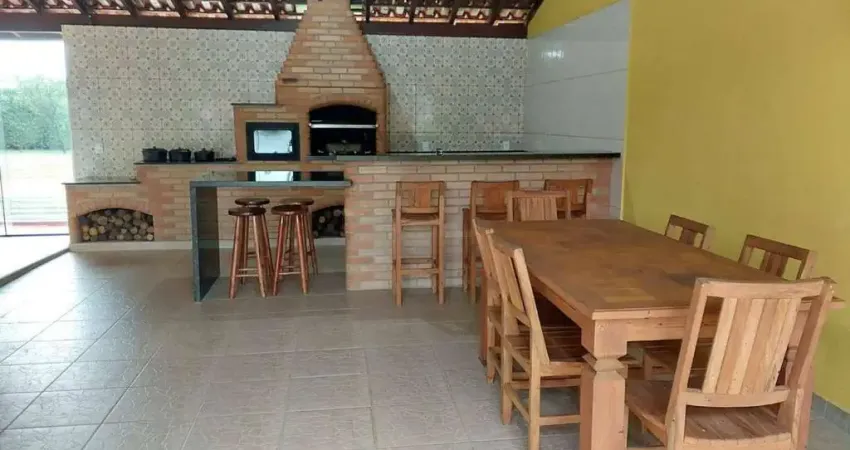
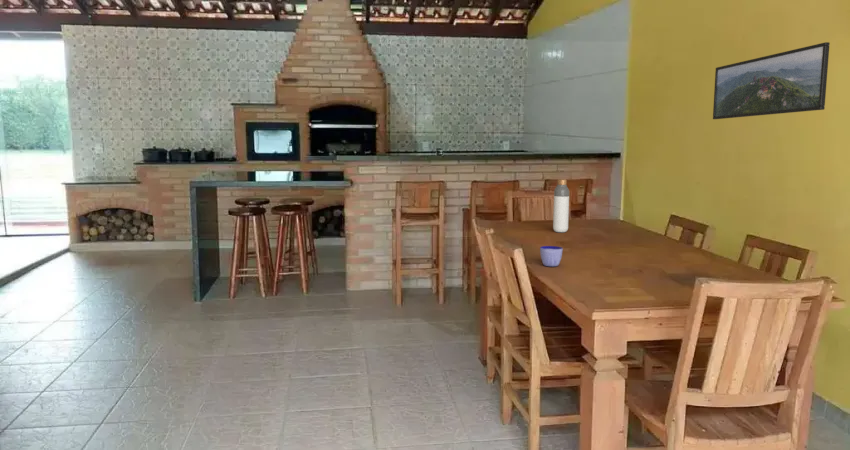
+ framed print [712,41,831,120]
+ cup [539,245,564,267]
+ bottle [552,178,570,233]
